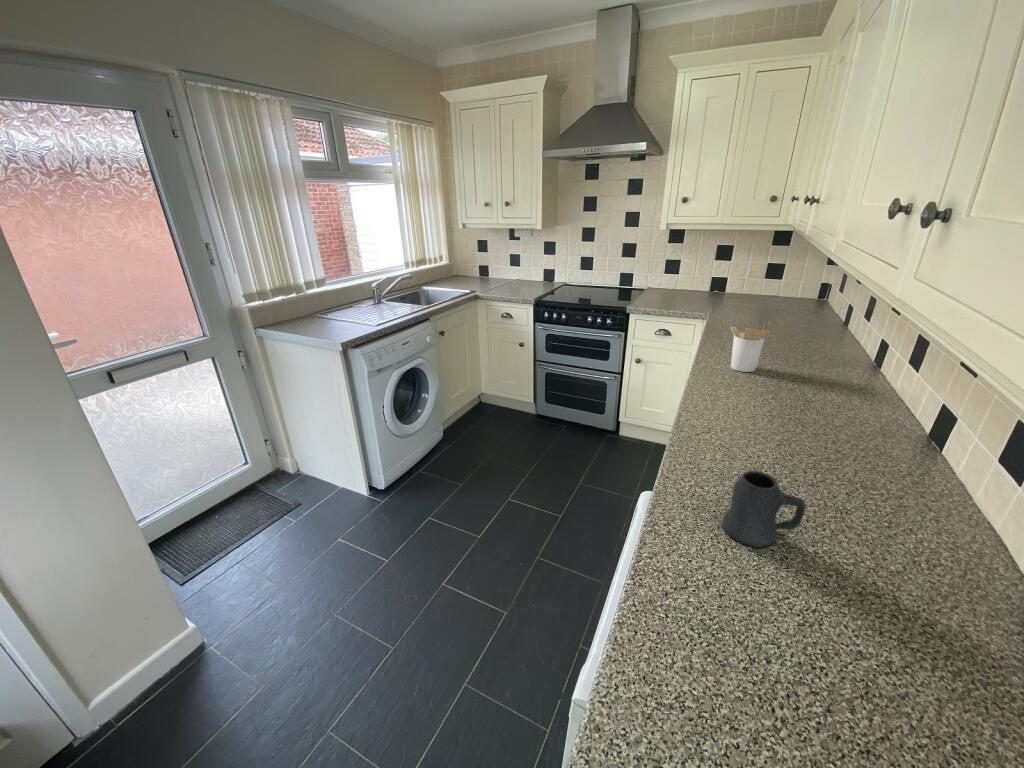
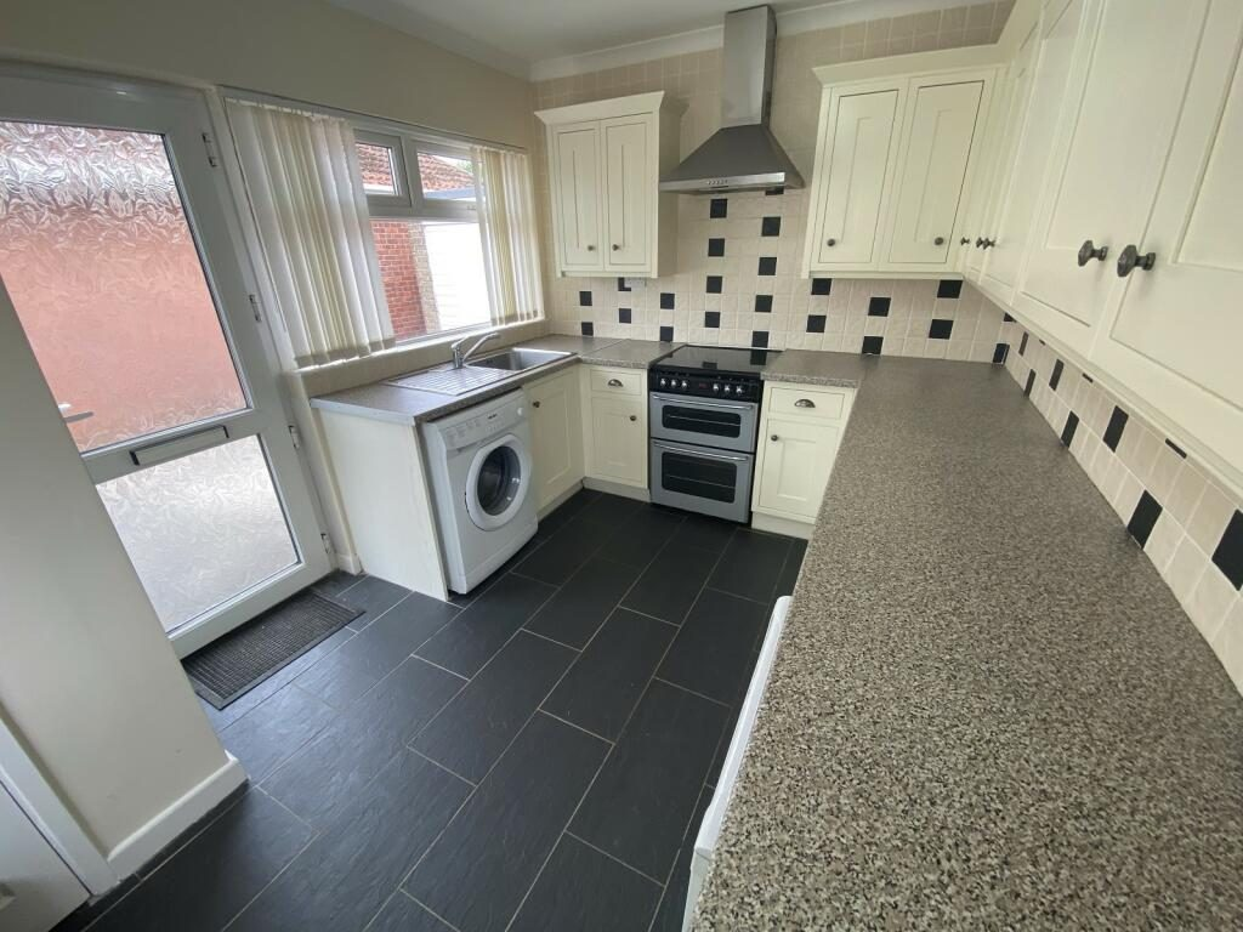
- utensil holder [729,320,771,373]
- mug [720,470,807,549]
